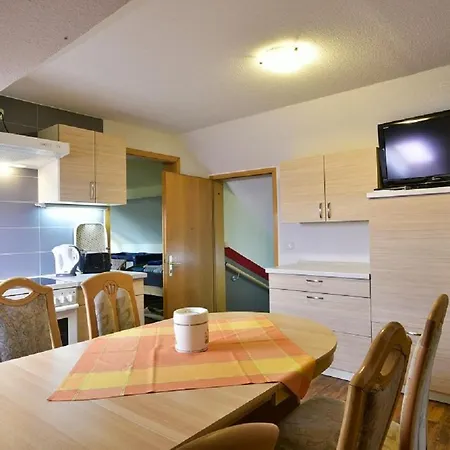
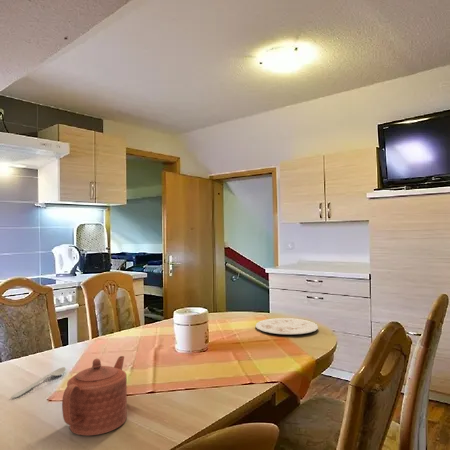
+ spoon [10,366,67,399]
+ teapot [61,355,128,437]
+ plate [255,317,319,335]
